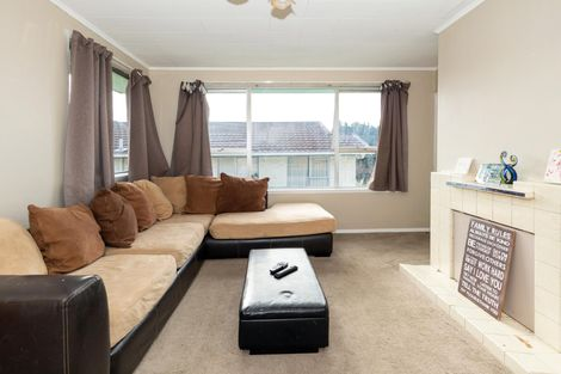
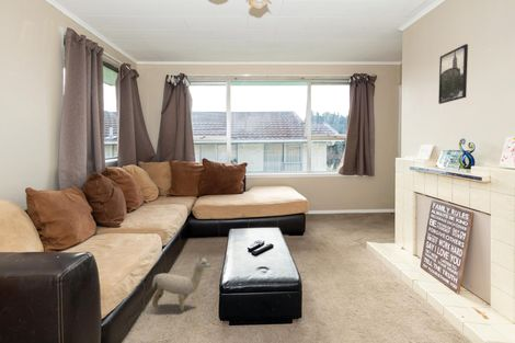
+ plush toy [151,255,210,313]
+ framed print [437,43,469,105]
